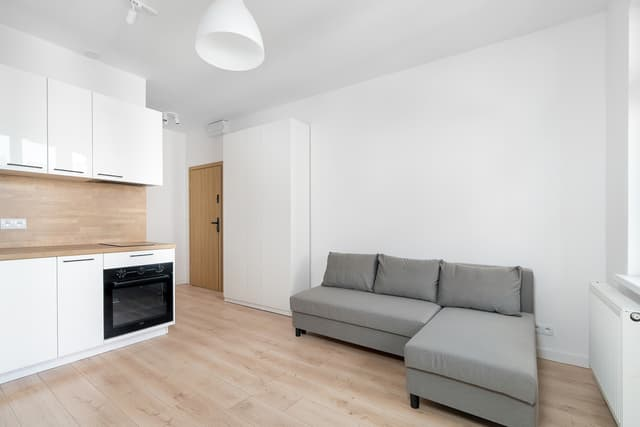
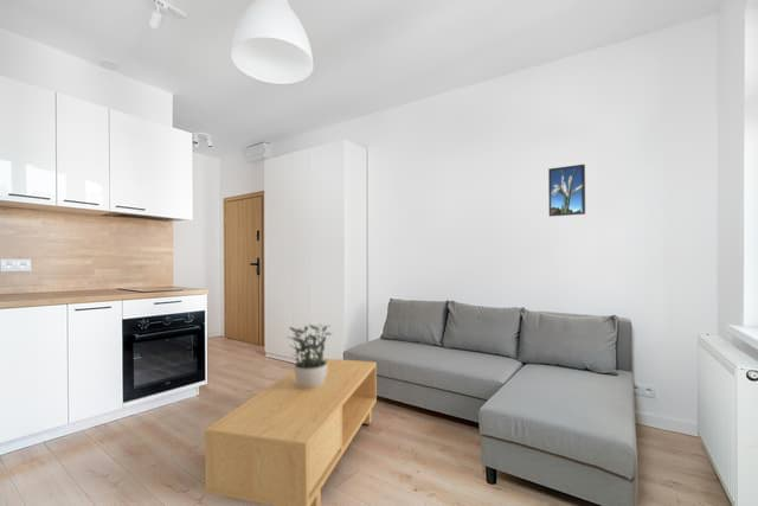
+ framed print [547,164,586,218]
+ potted plant [287,324,333,389]
+ coffee table [204,357,378,506]
